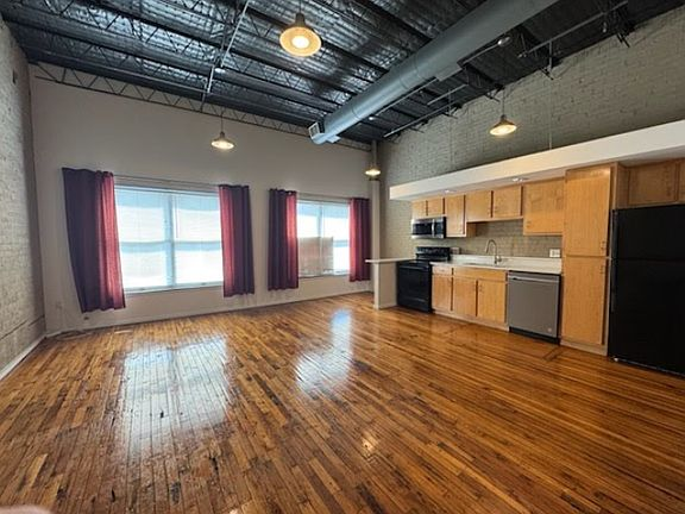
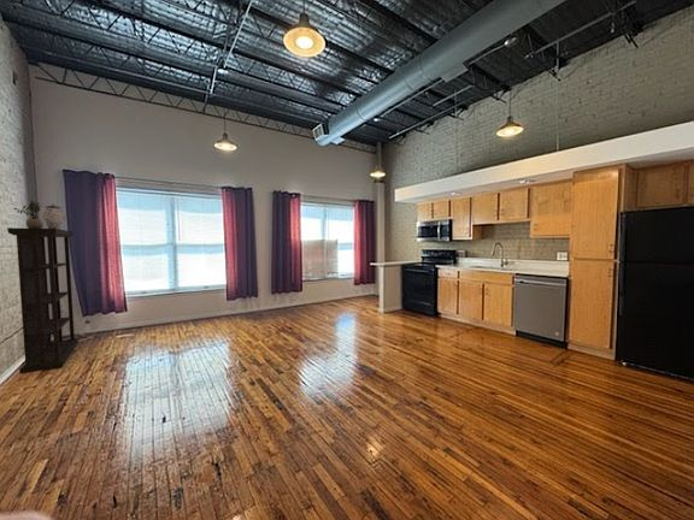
+ bookcase [6,226,80,376]
+ potted plant [13,200,45,229]
+ decorative urn [41,202,66,230]
